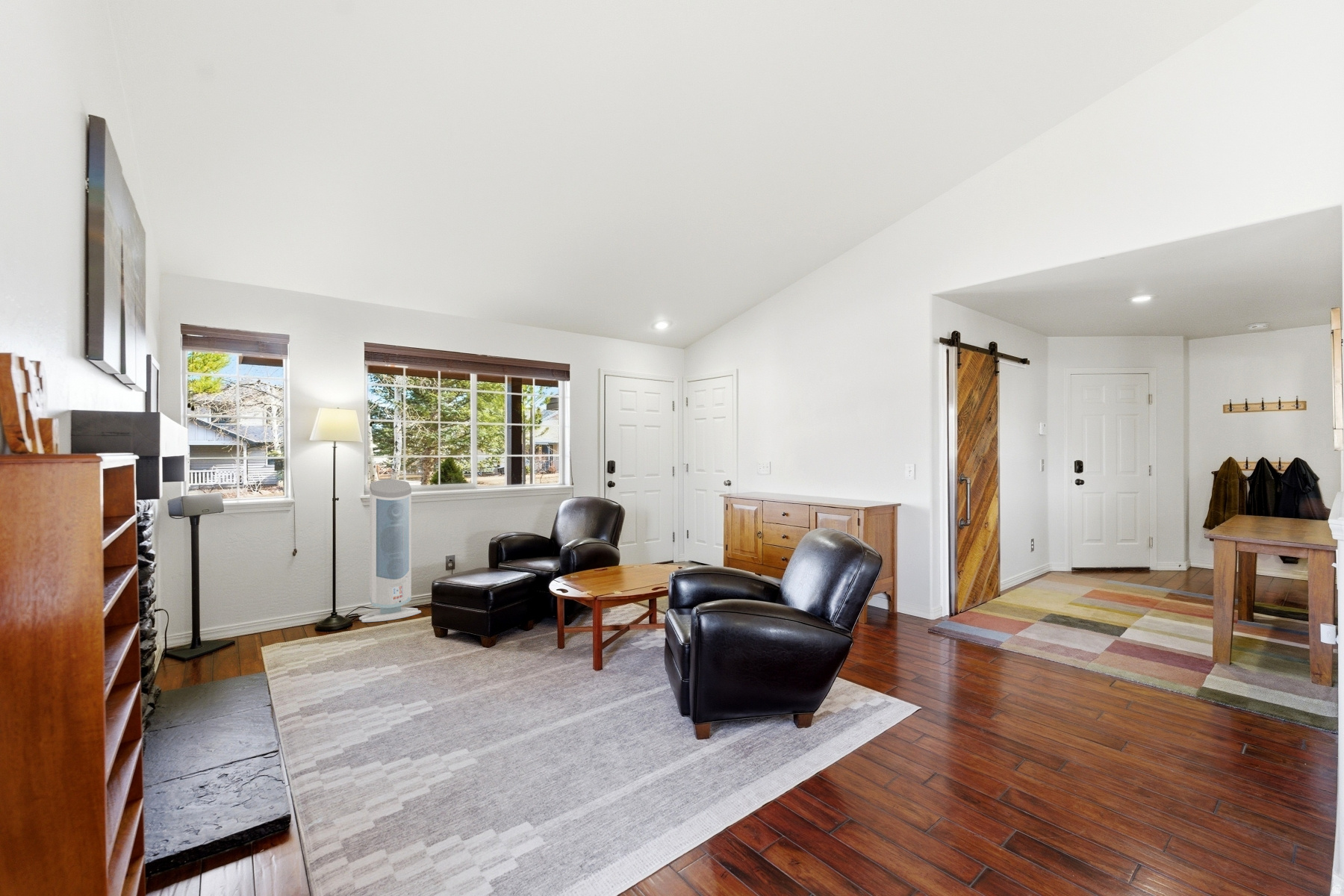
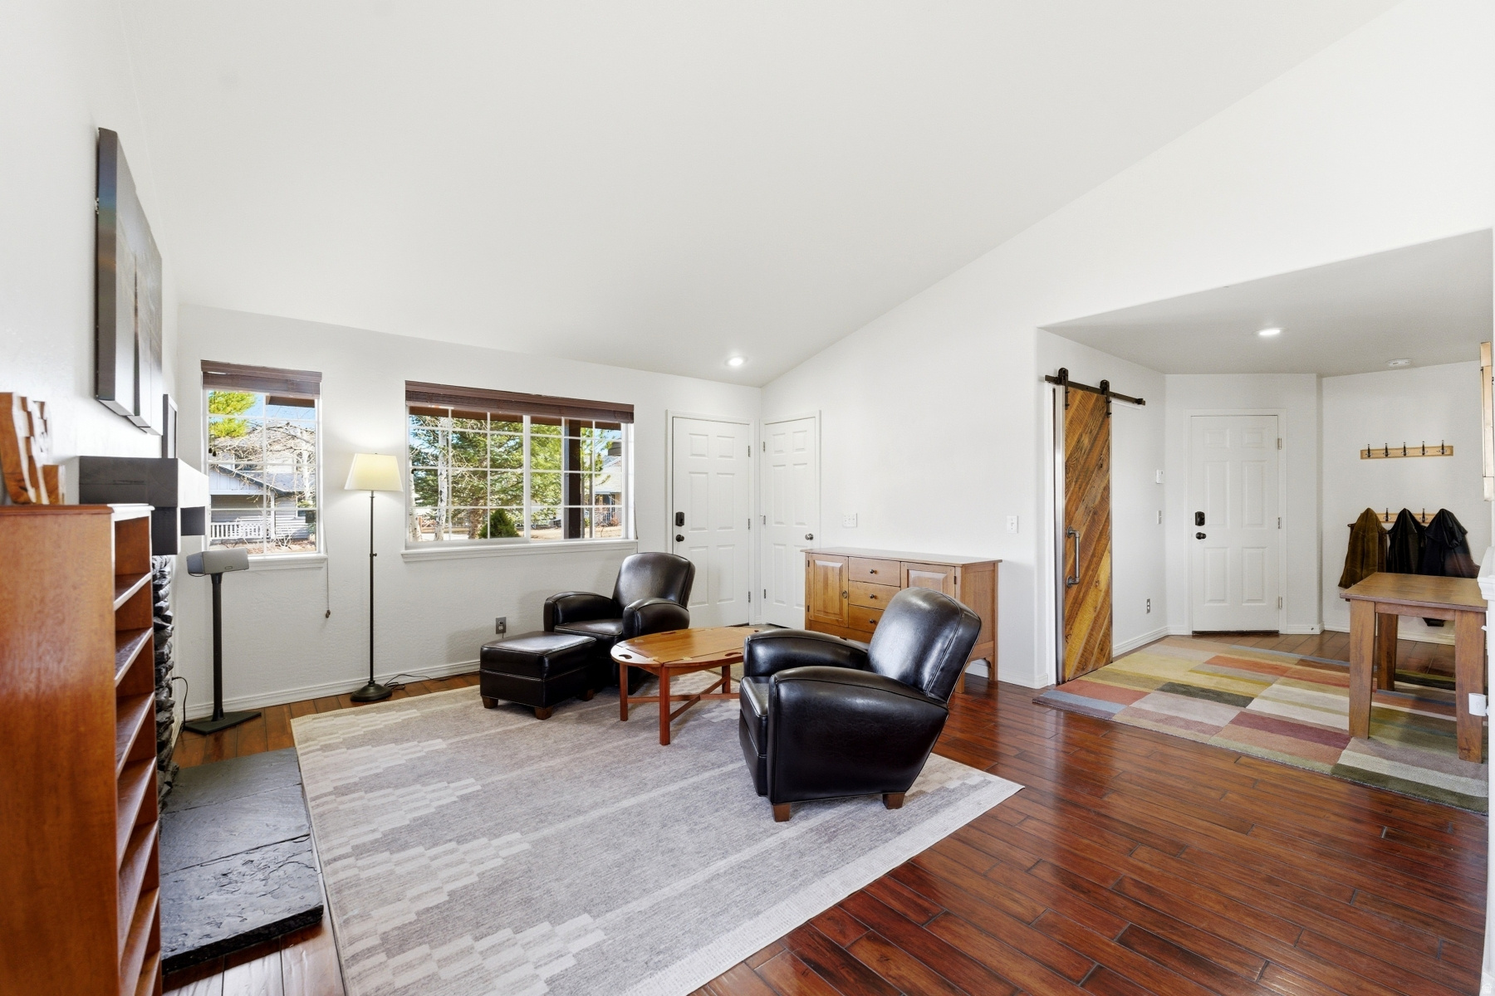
- air purifier [358,479,422,623]
